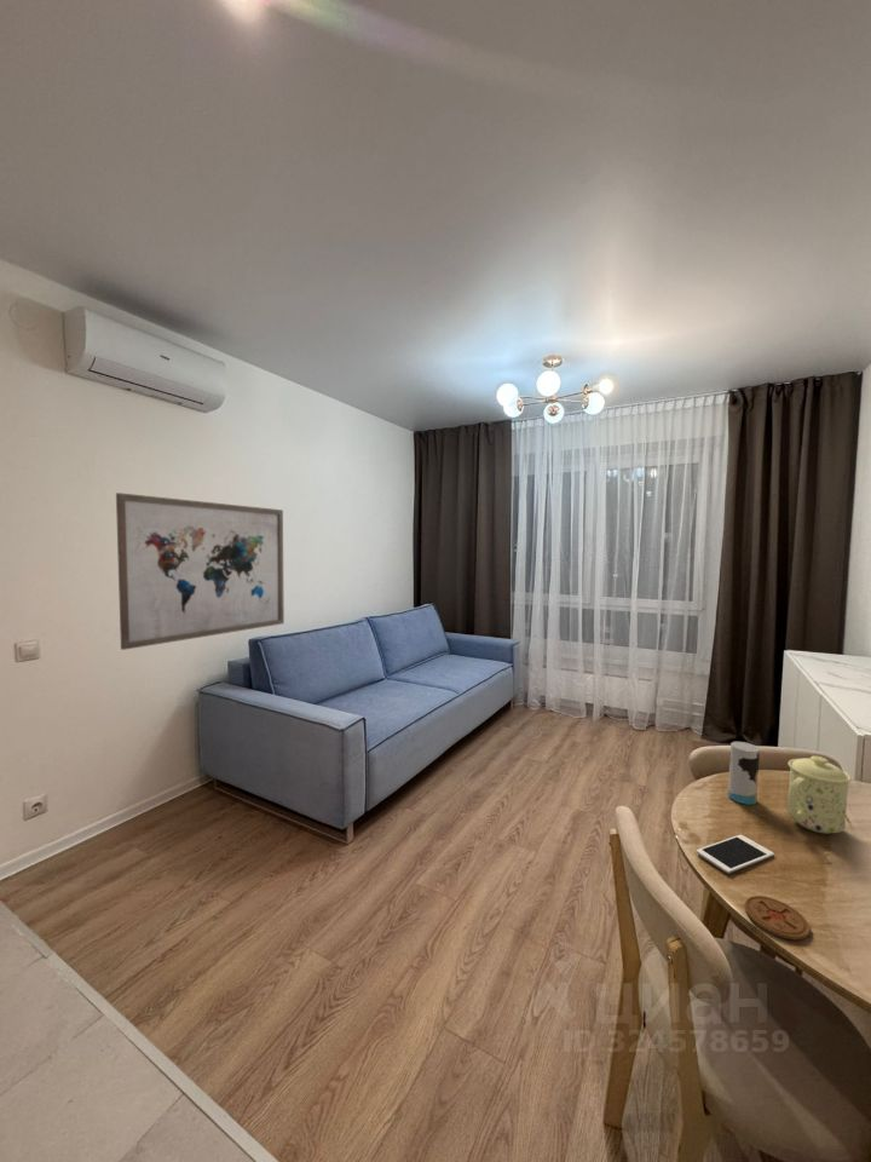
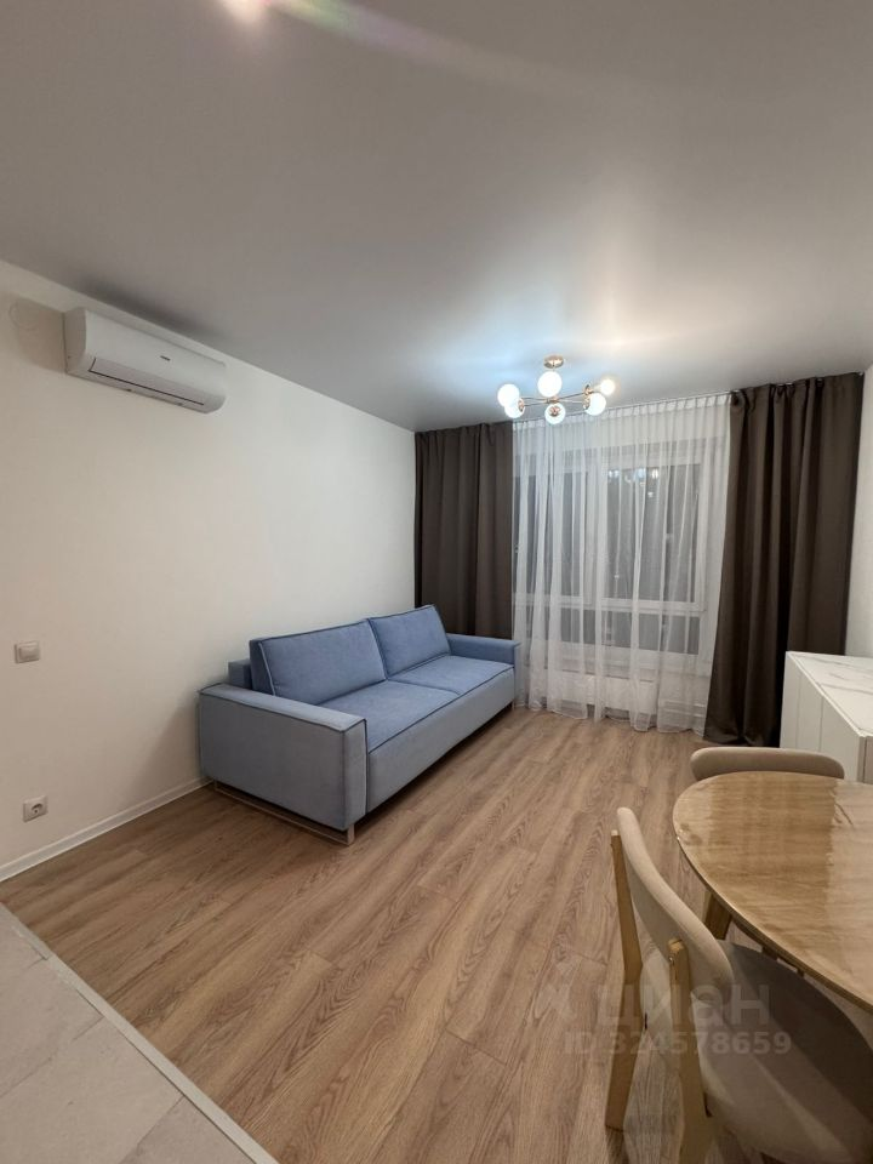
- cell phone [696,834,775,875]
- coaster [744,894,811,942]
- wall art [115,491,285,651]
- cup [727,741,761,806]
- mug [786,755,852,835]
